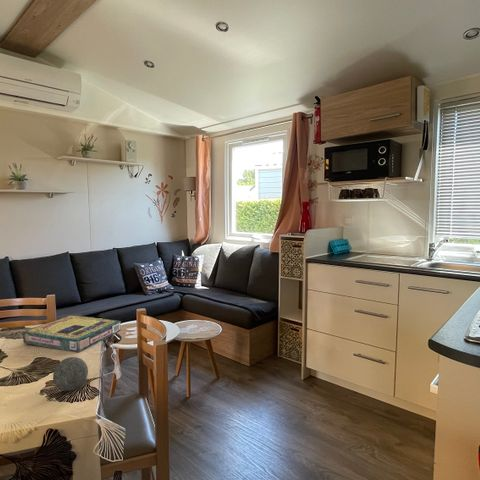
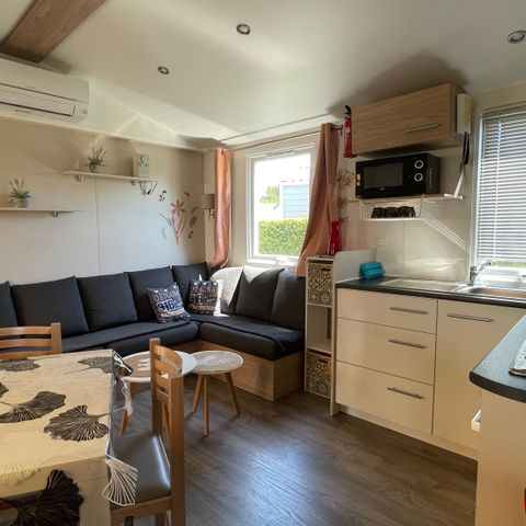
- decorative ball [52,356,89,392]
- video game box [22,314,122,353]
